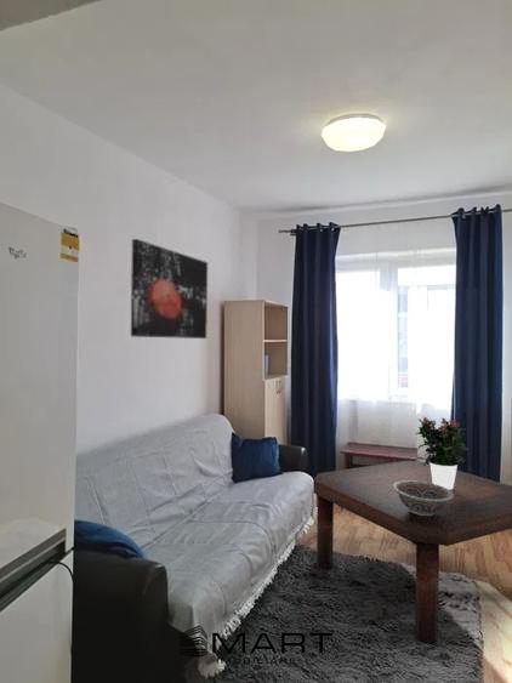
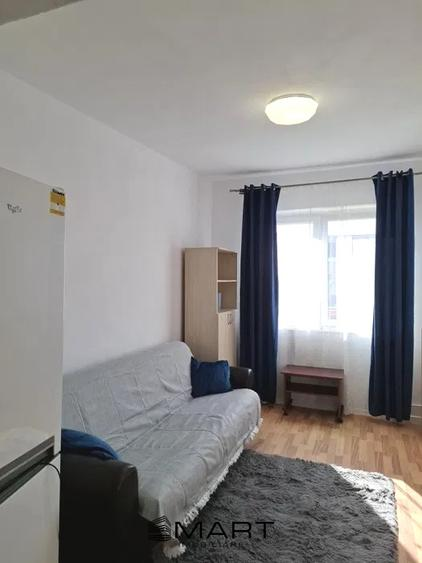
- potted flower [415,416,470,490]
- decorative bowl [393,480,454,516]
- coffee table [312,460,512,644]
- wall art [130,238,209,340]
